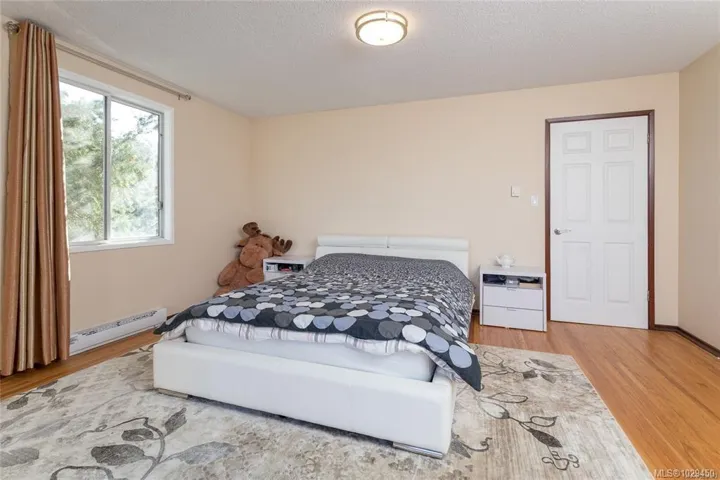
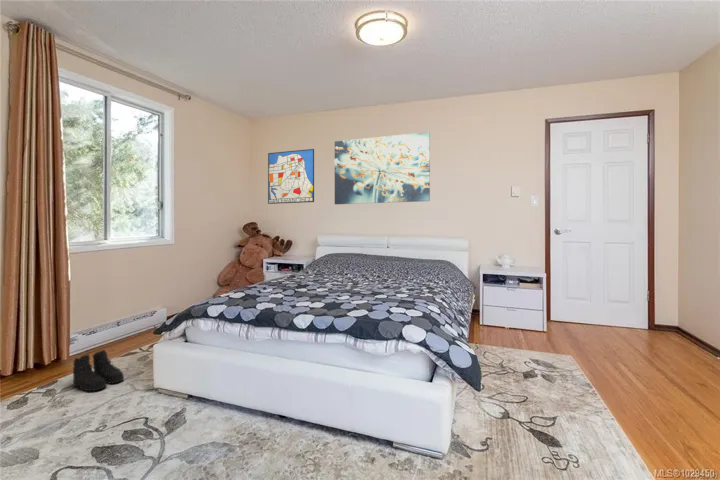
+ wall art [267,148,315,205]
+ boots [72,349,125,392]
+ wall art [334,131,431,205]
